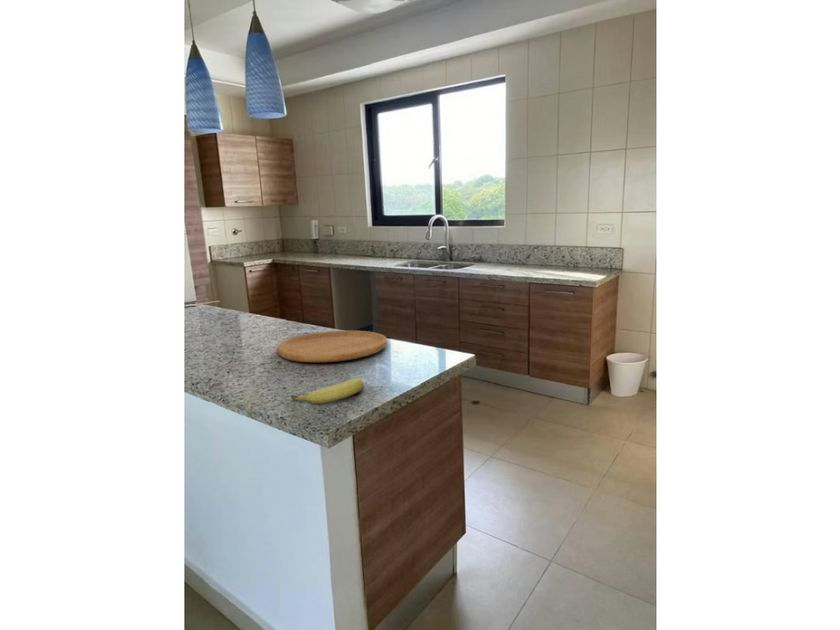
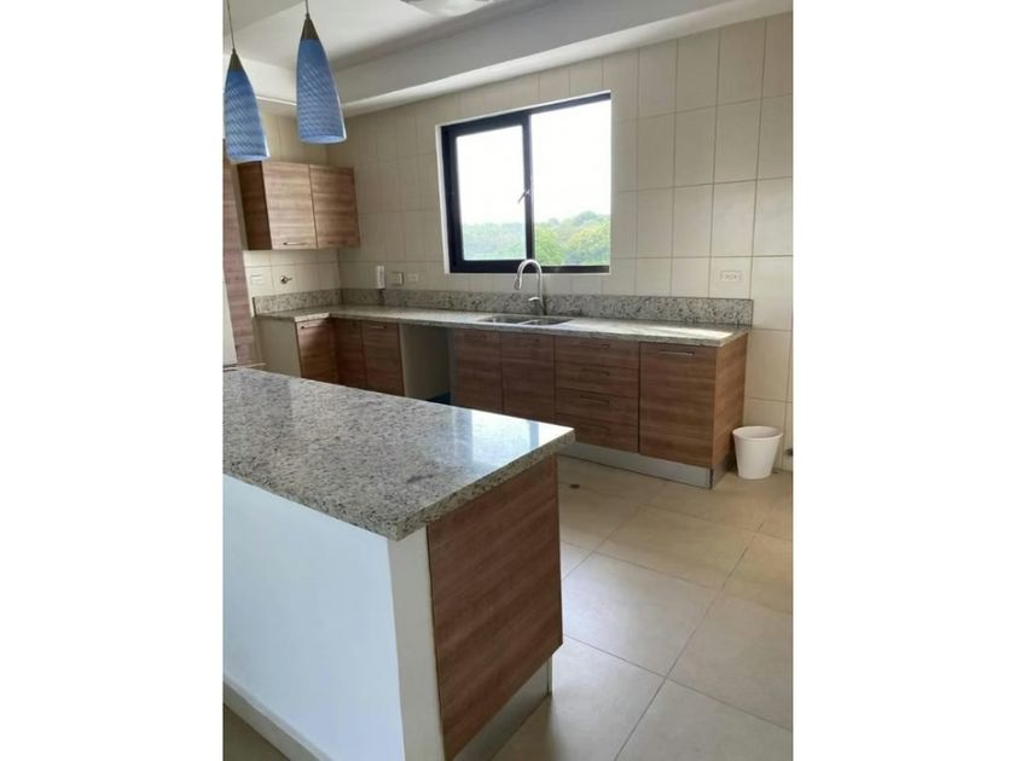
- cutting board [276,330,388,363]
- fruit [290,377,365,404]
